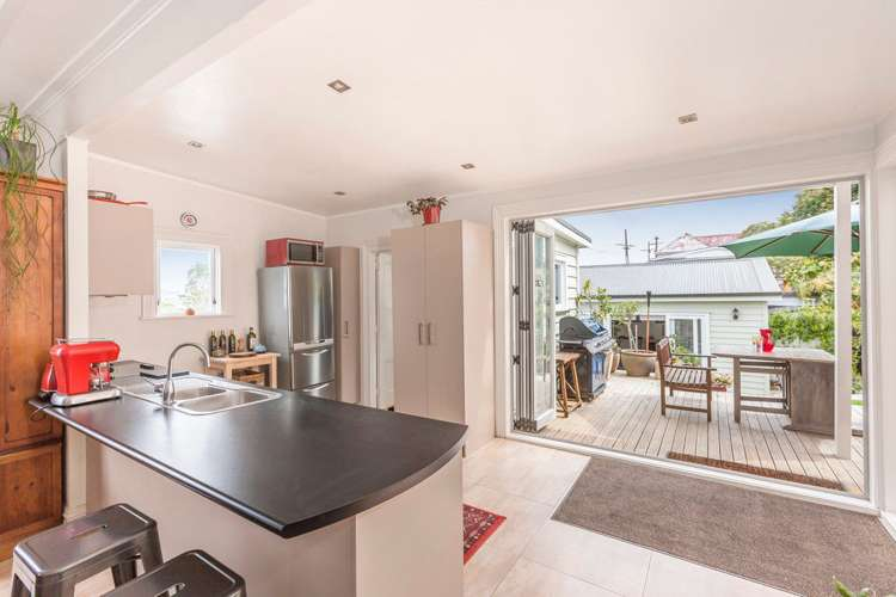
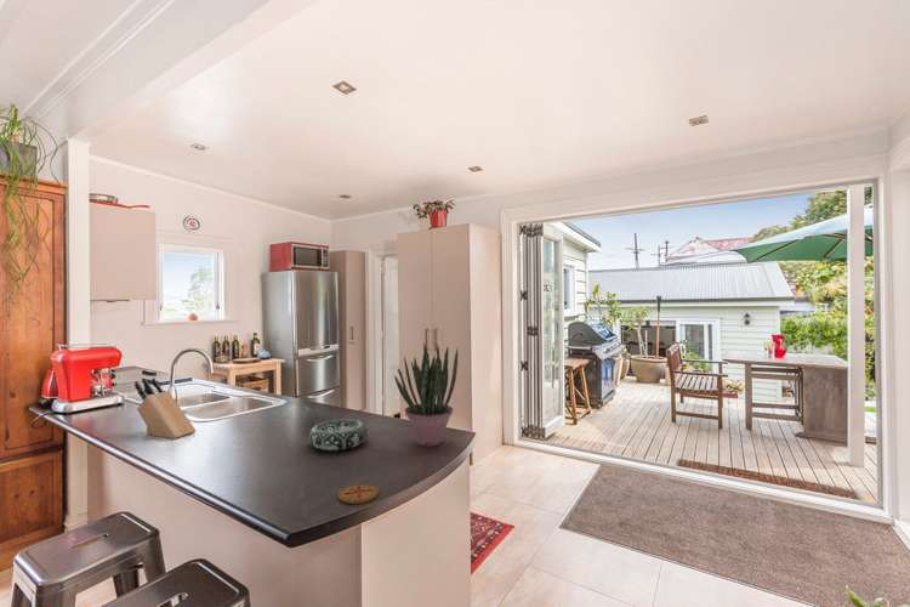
+ decorative bowl [308,418,369,452]
+ knife block [133,376,197,439]
+ coaster [337,483,380,505]
+ potted plant [393,342,459,448]
